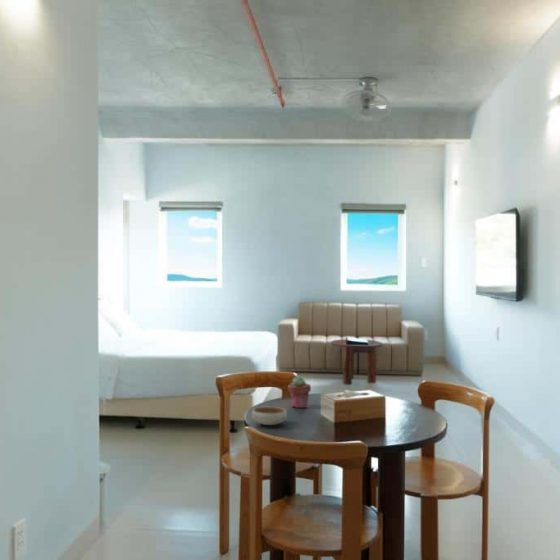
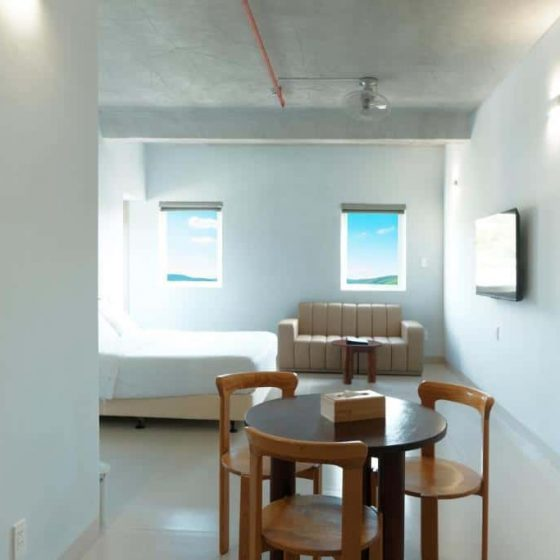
- potted succulent [287,376,312,409]
- bowl [251,406,288,426]
